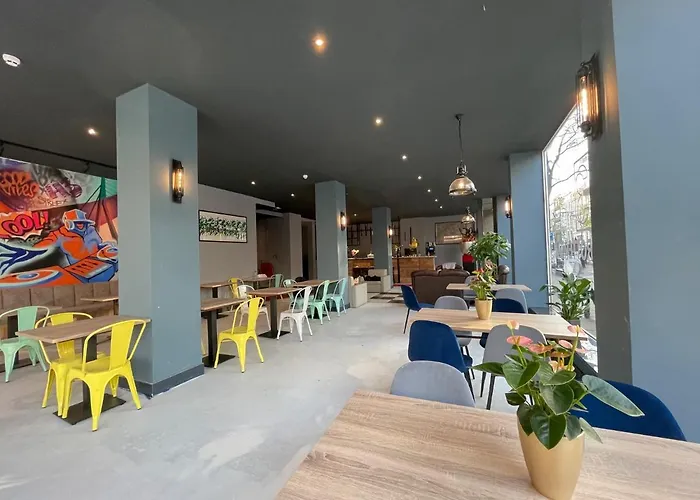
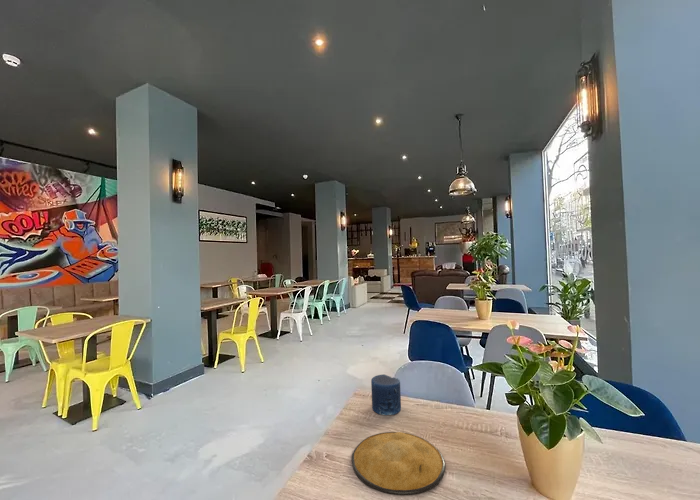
+ candle [370,374,402,416]
+ plate [351,431,447,496]
